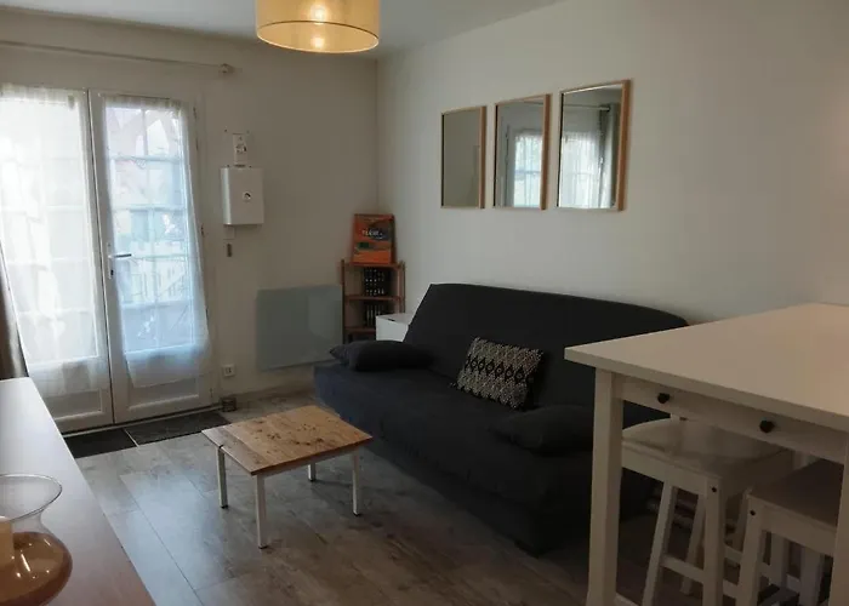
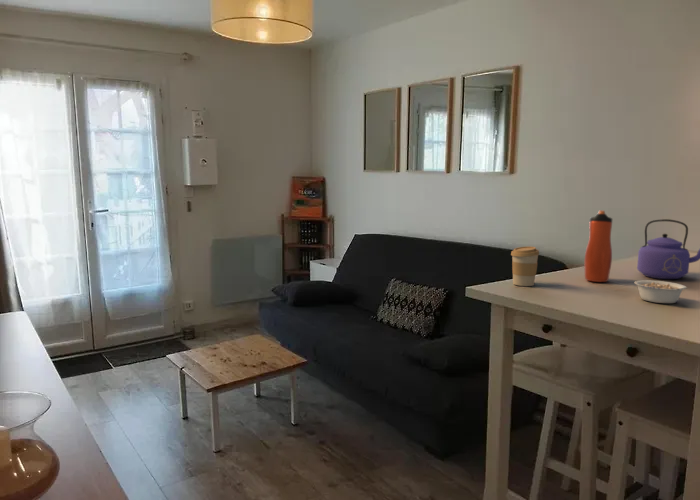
+ coffee cup [510,245,540,287]
+ water bottle [583,210,613,283]
+ kettle [636,218,700,280]
+ legume [633,279,688,304]
